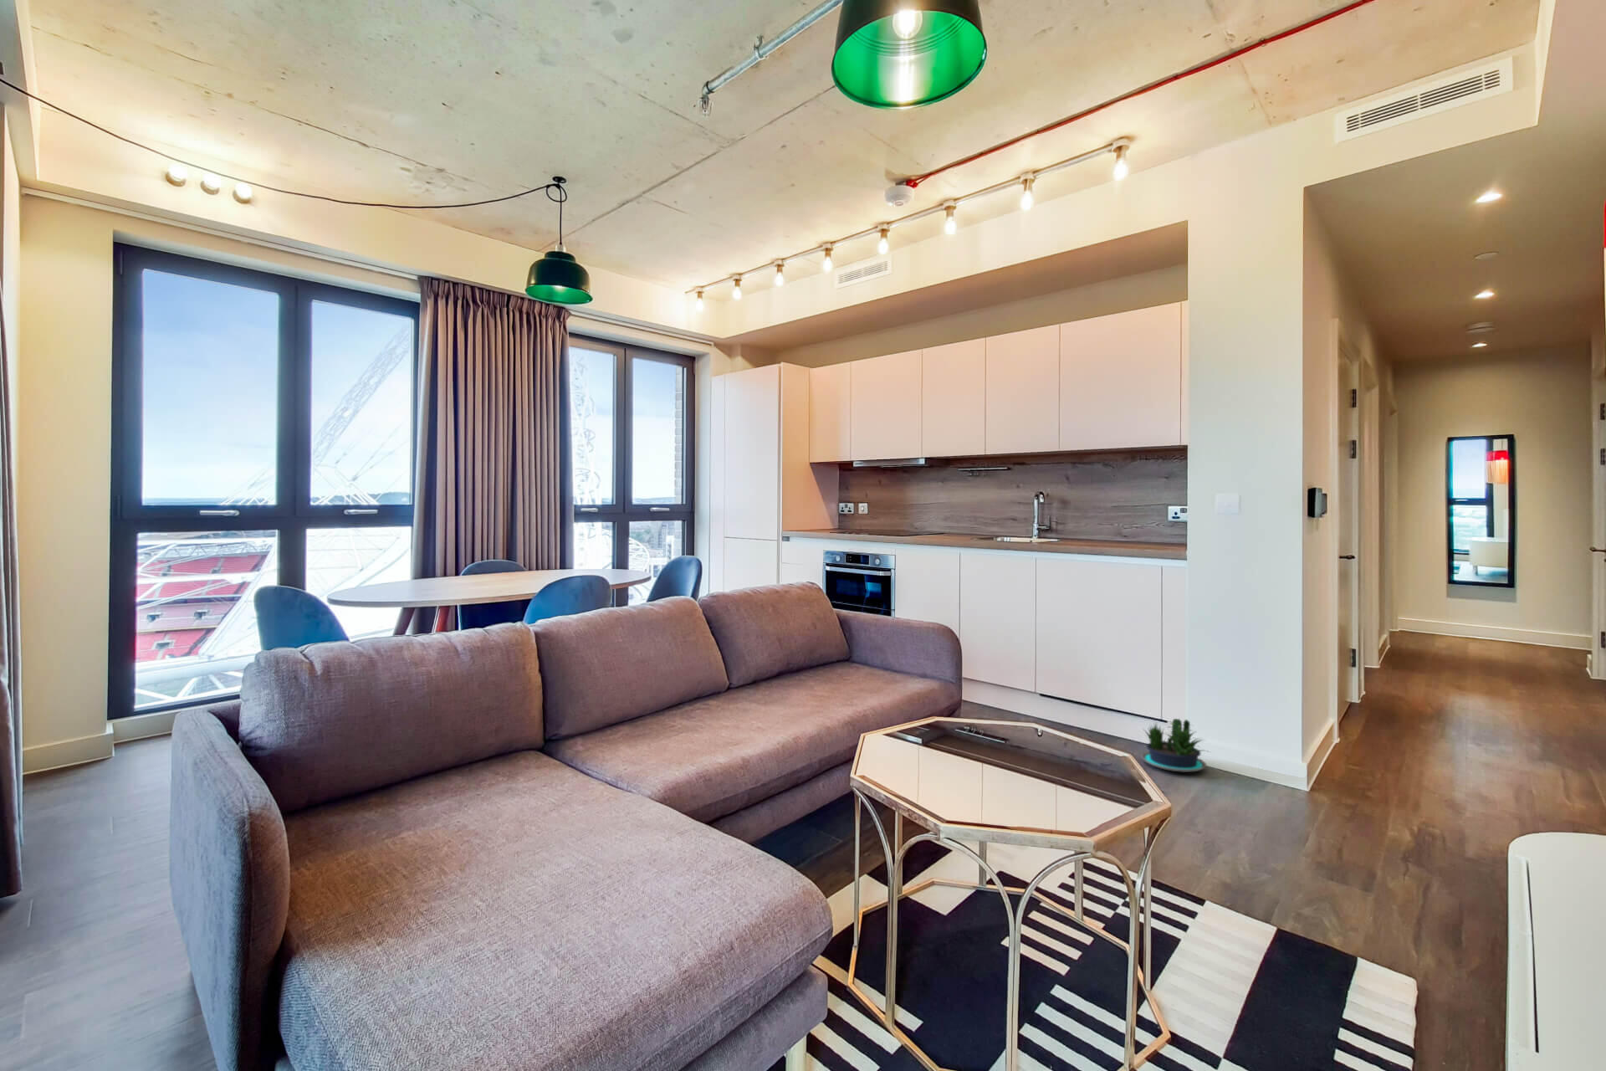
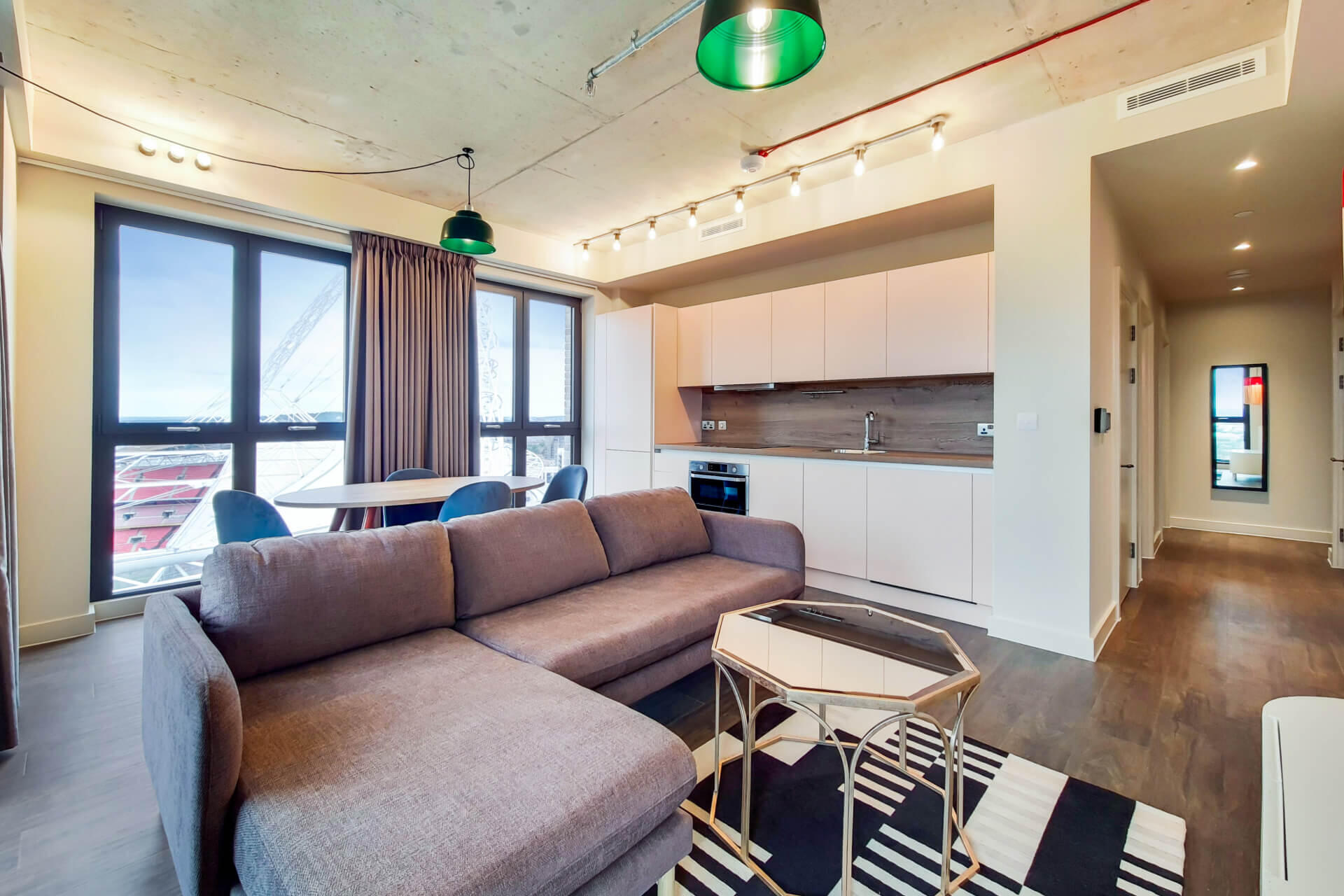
- potted plant [1140,718,1212,773]
